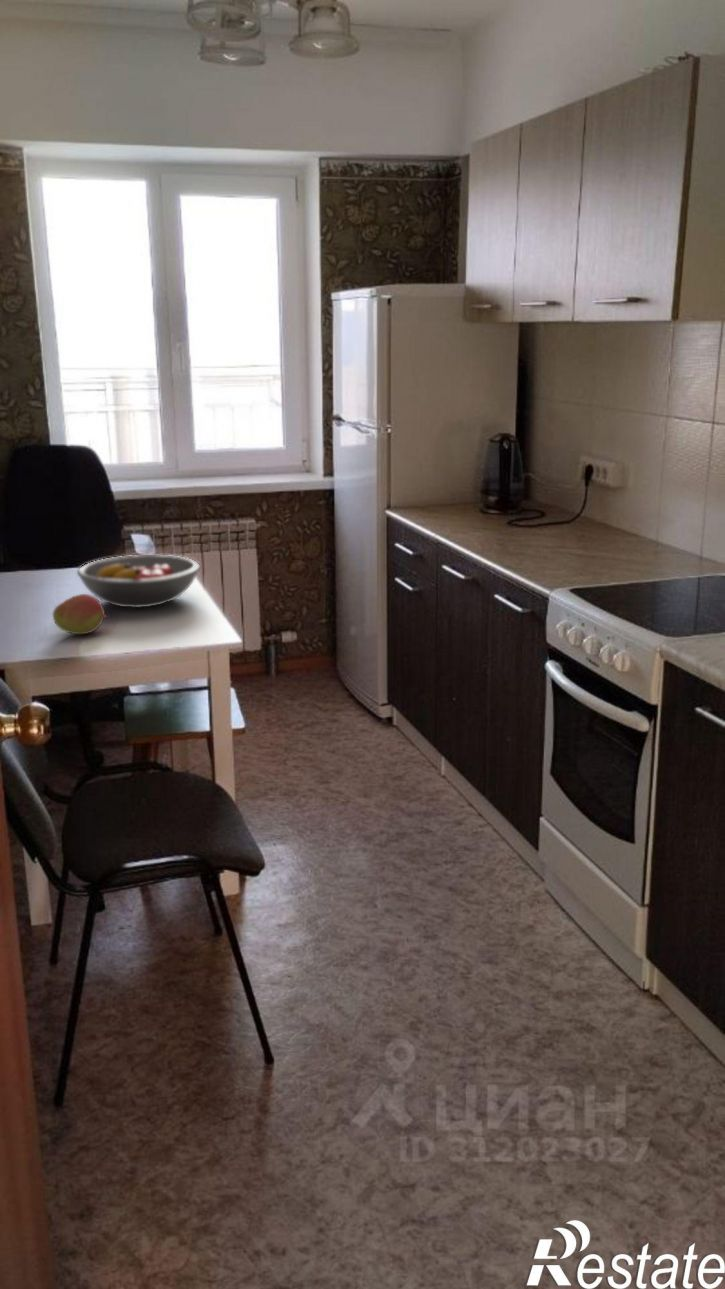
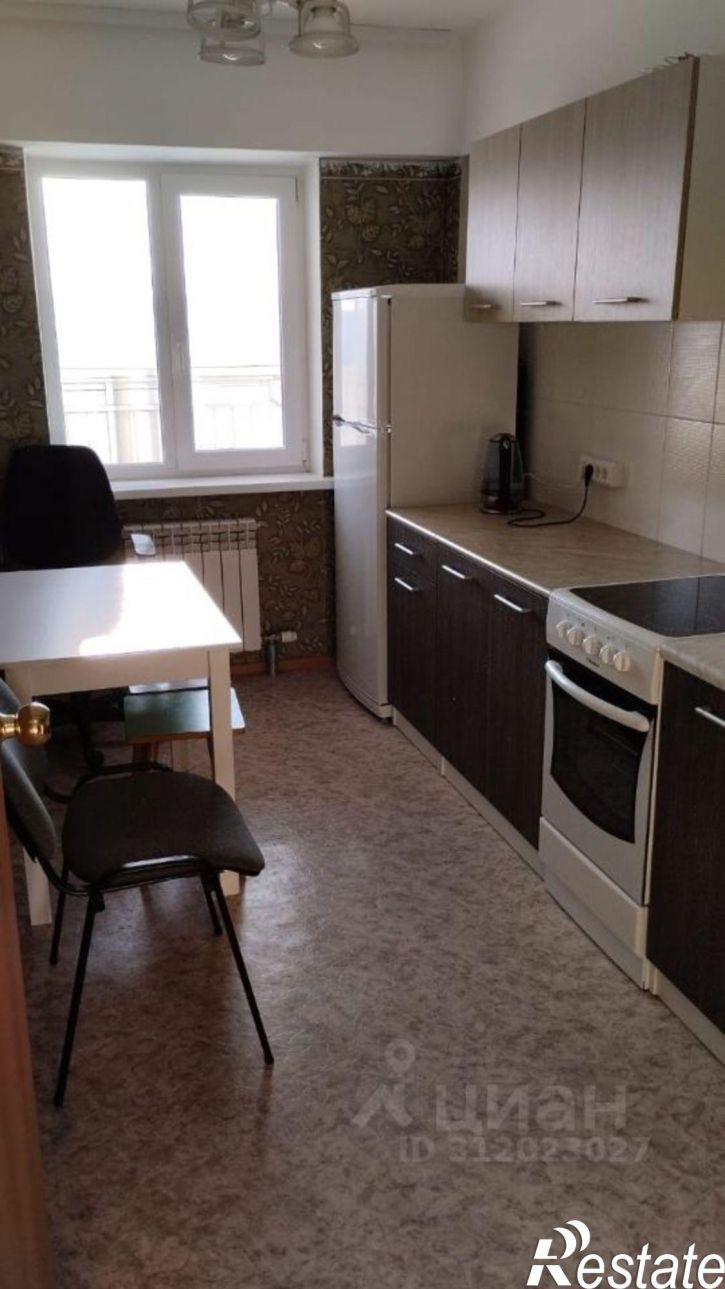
- fruit [52,593,109,636]
- fruit bowl [76,554,201,609]
